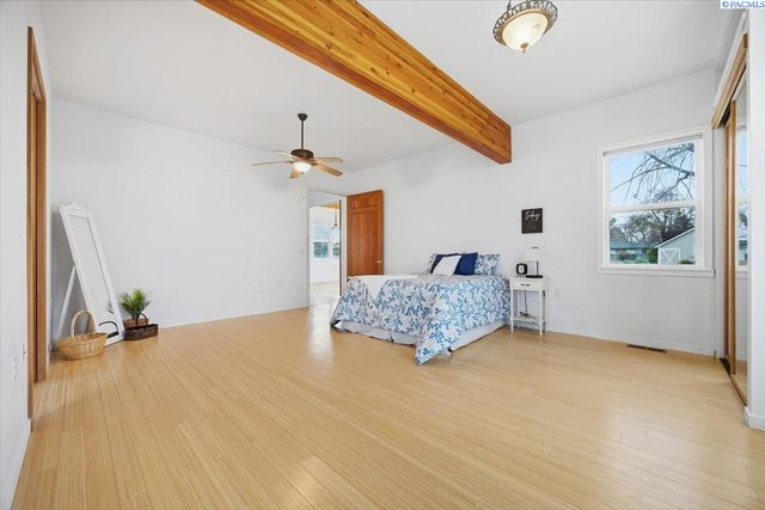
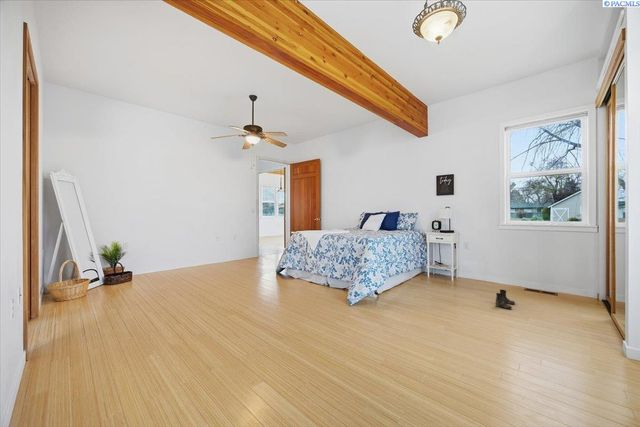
+ boots [495,289,516,310]
